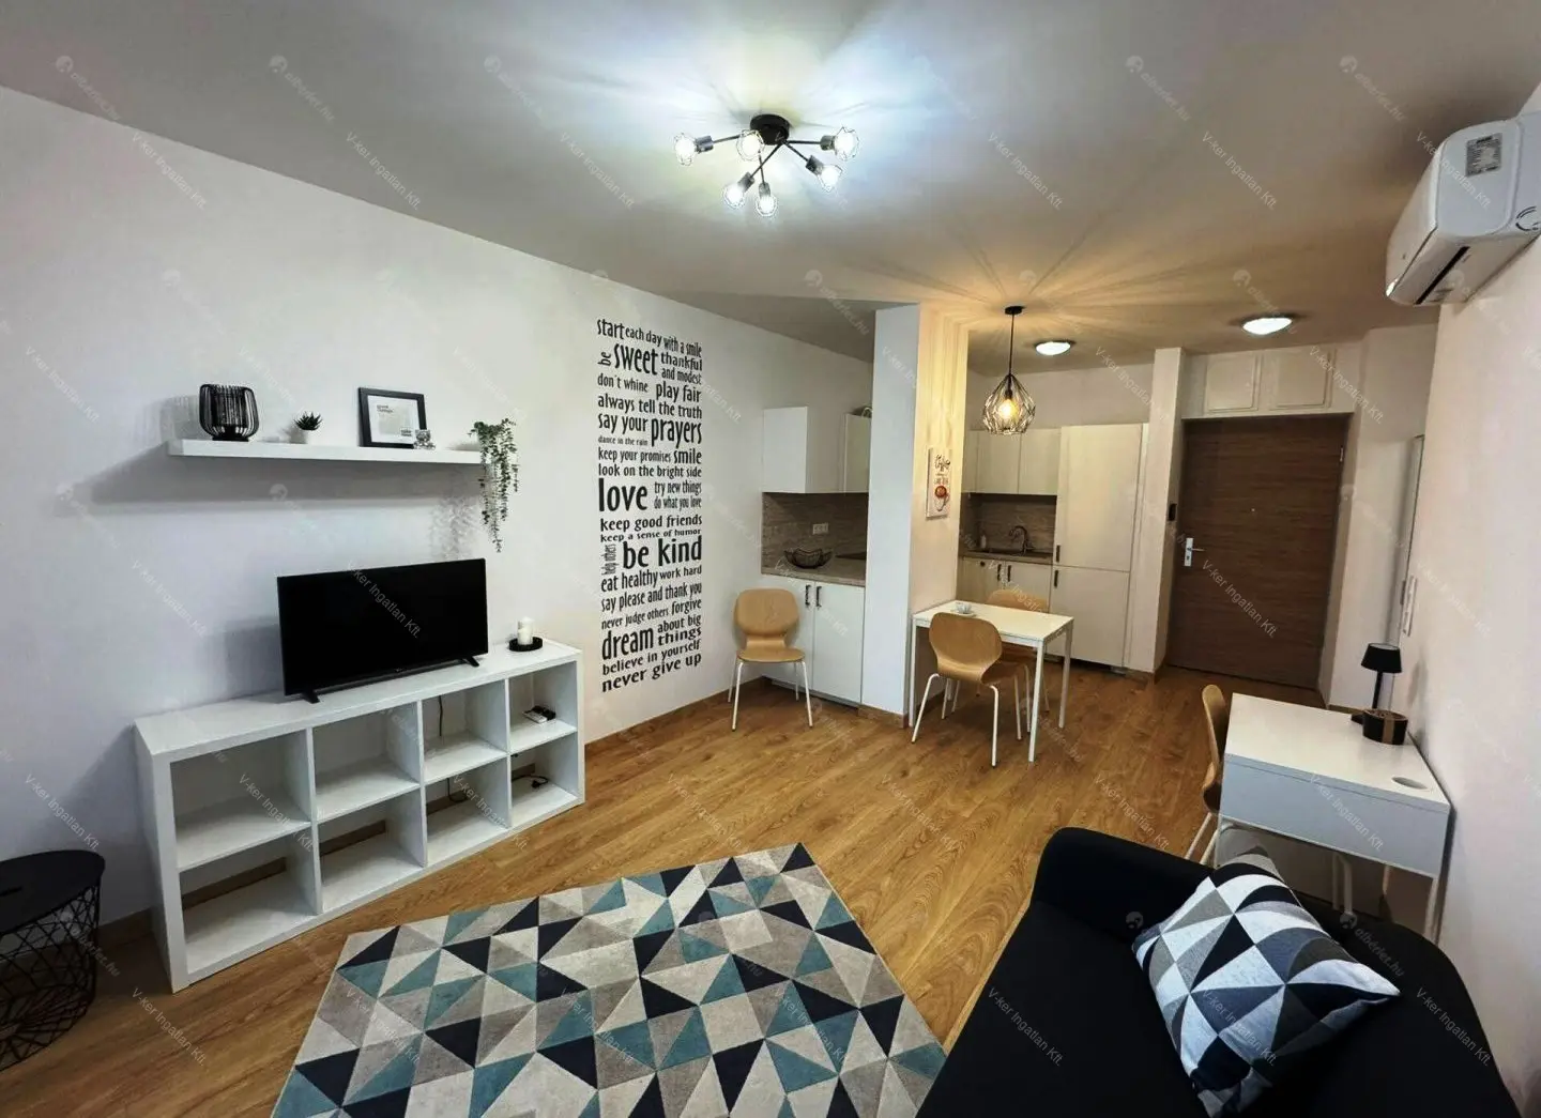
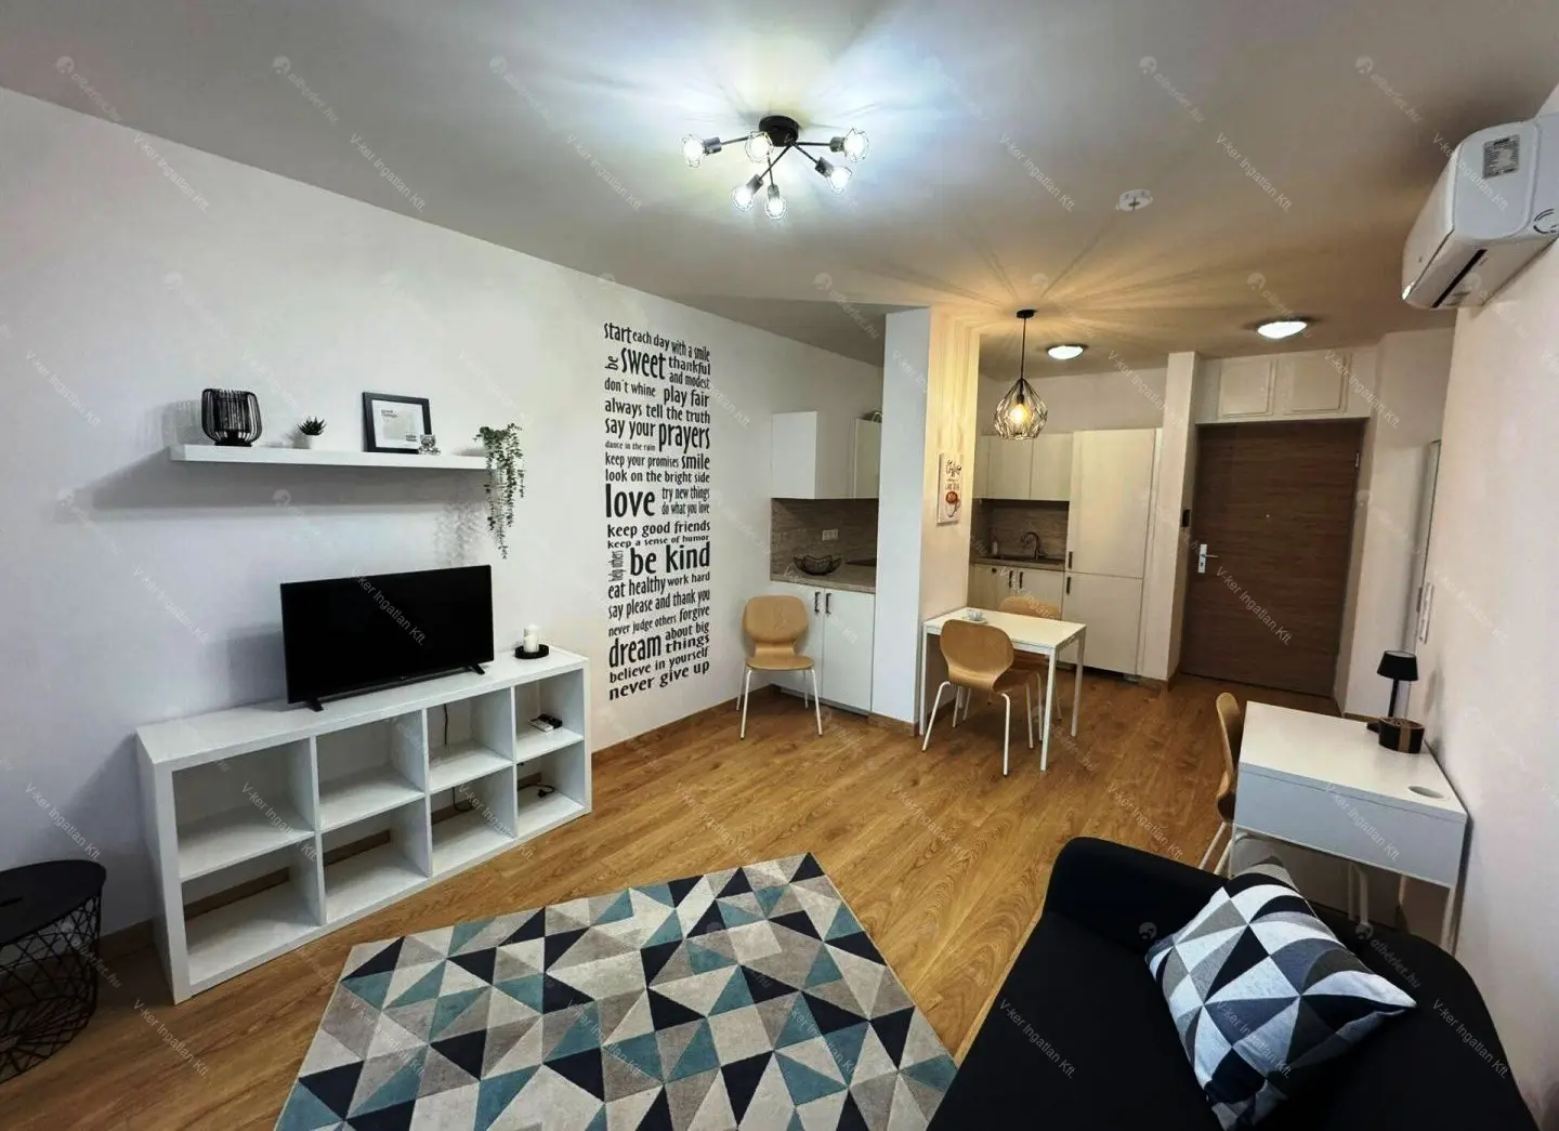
+ smoke detector [1112,189,1154,215]
